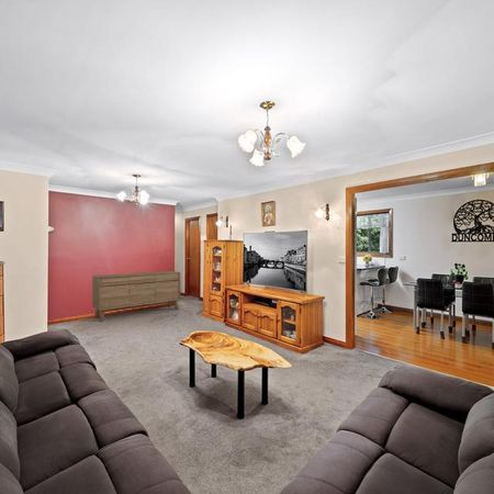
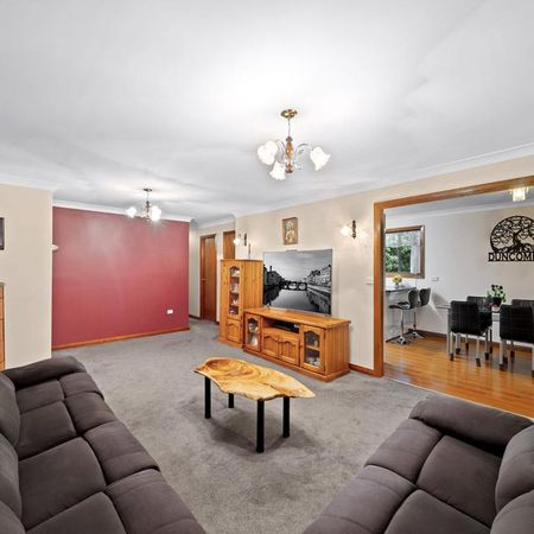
- sideboard [91,270,181,323]
